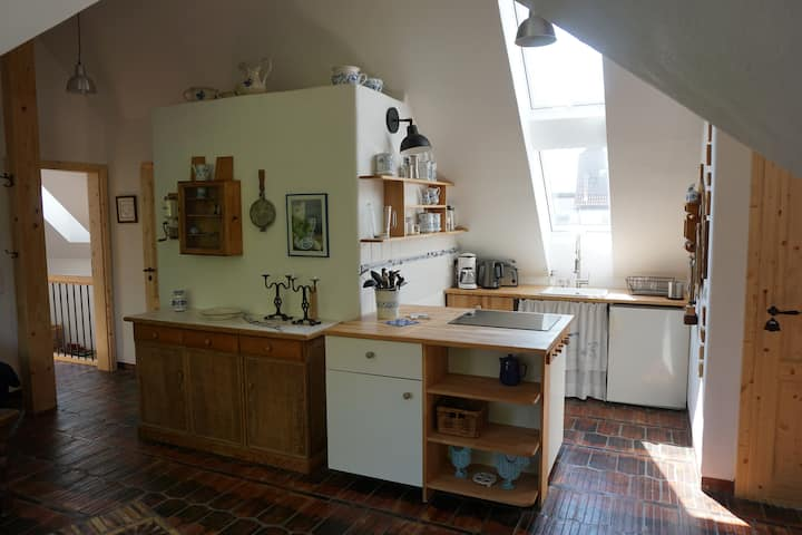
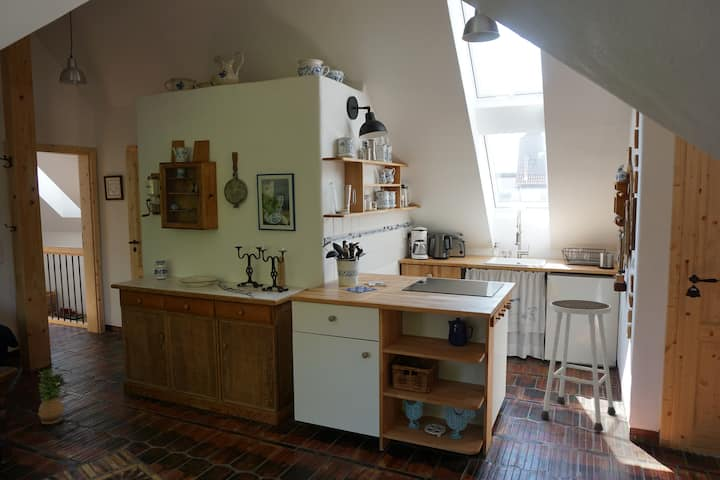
+ stool [540,299,617,433]
+ potted plant [37,368,69,425]
